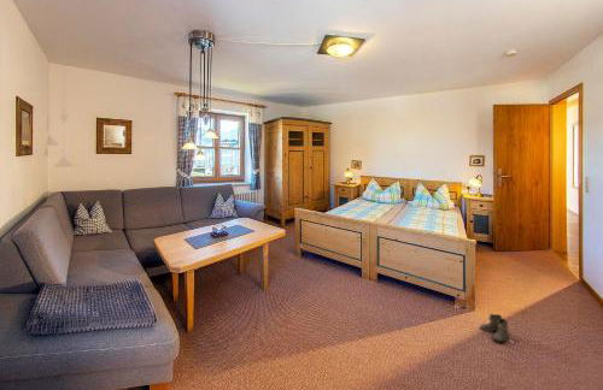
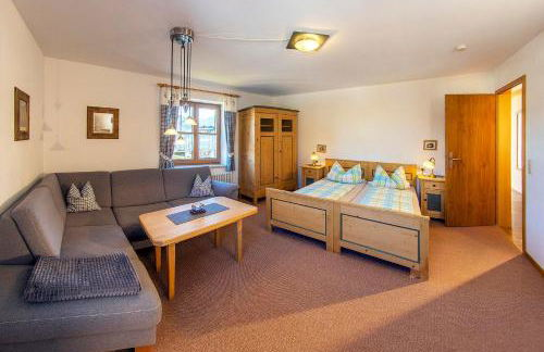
- boots [479,313,510,343]
